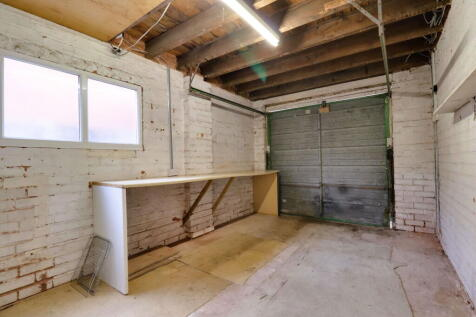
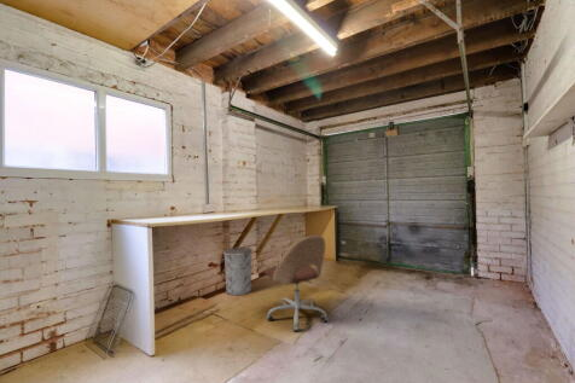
+ office chair [263,234,329,332]
+ trash can [222,246,254,296]
